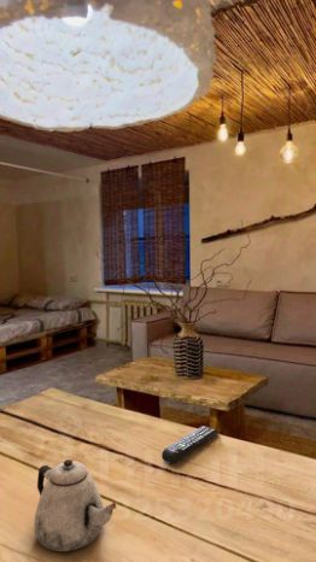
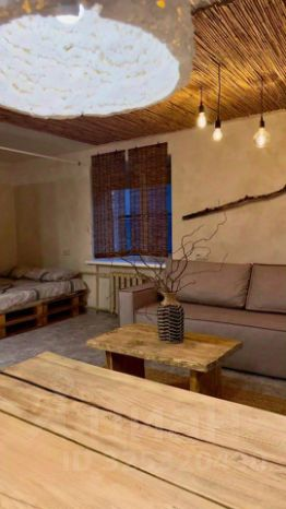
- remote control [160,425,221,464]
- teapot [34,458,117,552]
